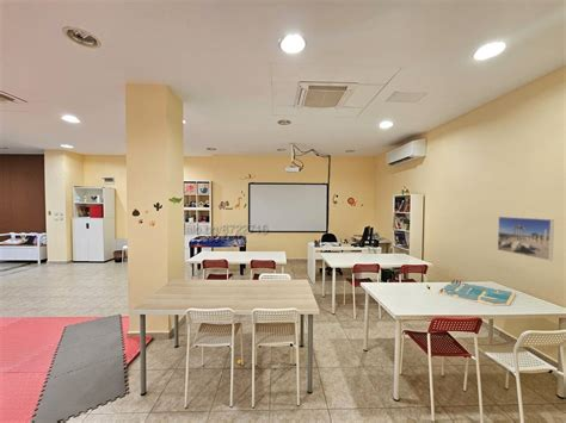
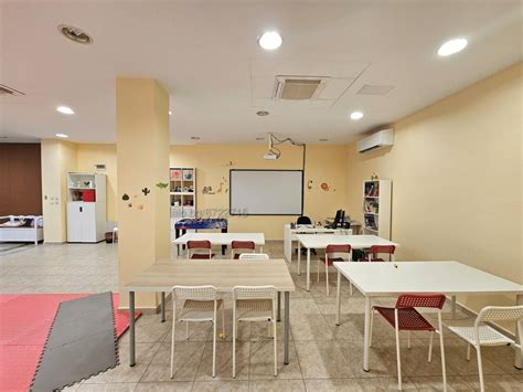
- board game [435,279,517,306]
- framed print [497,216,555,262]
